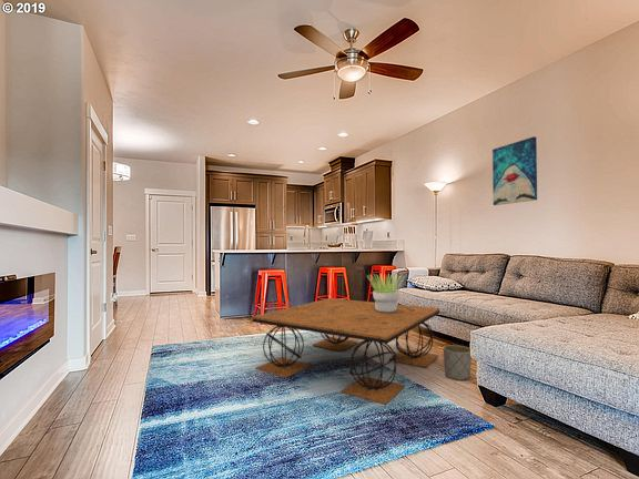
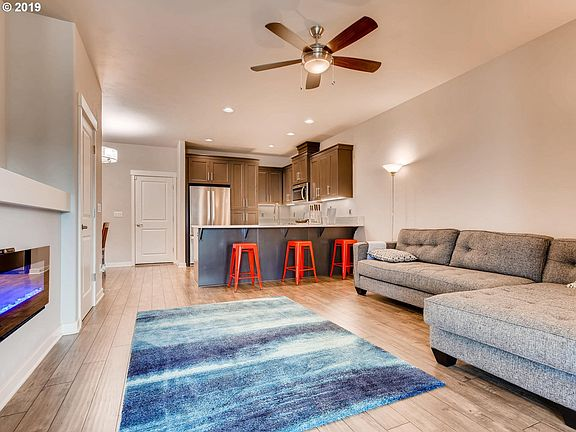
- planter [443,344,473,381]
- coffee table [251,297,440,406]
- potted plant [366,273,408,313]
- wall art [491,135,538,206]
